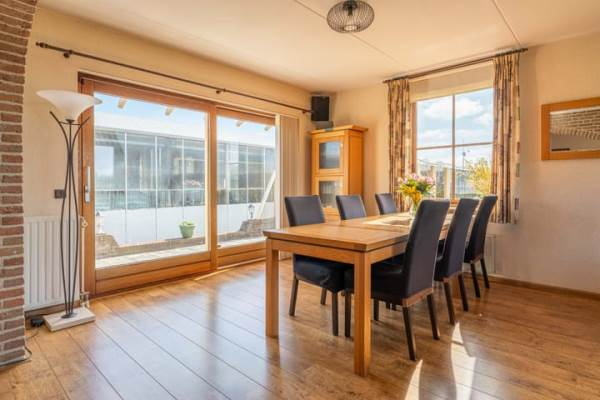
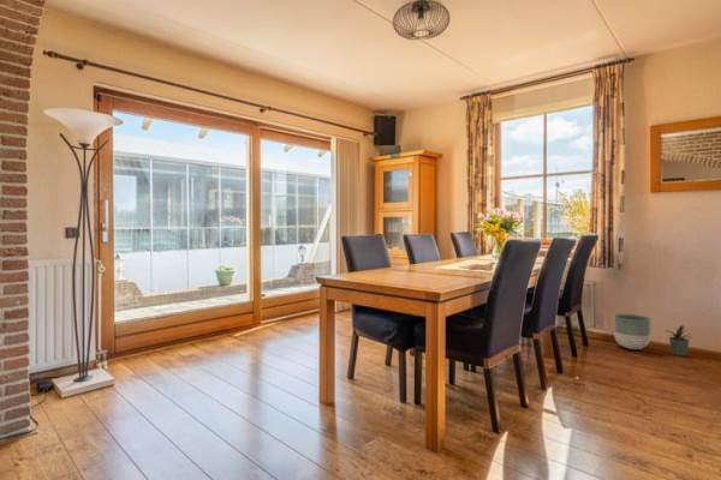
+ potted plant [663,324,693,358]
+ planter [613,313,653,350]
